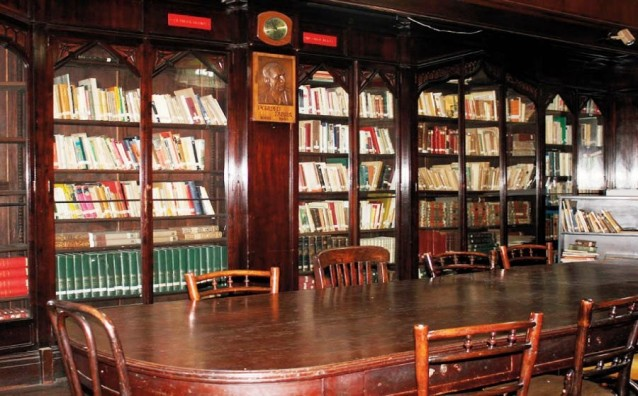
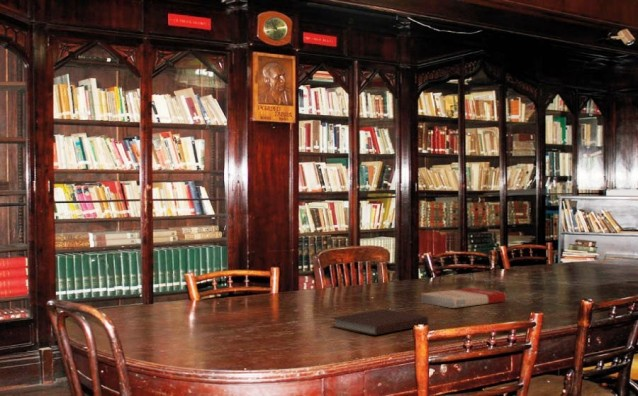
+ notebook [331,308,429,336]
+ book [420,287,507,309]
